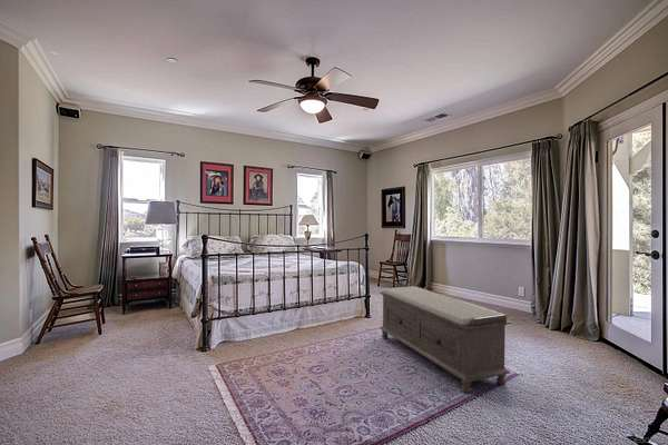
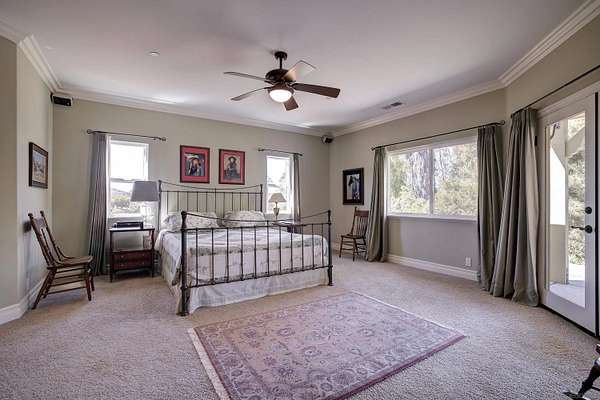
- bench [379,285,511,394]
